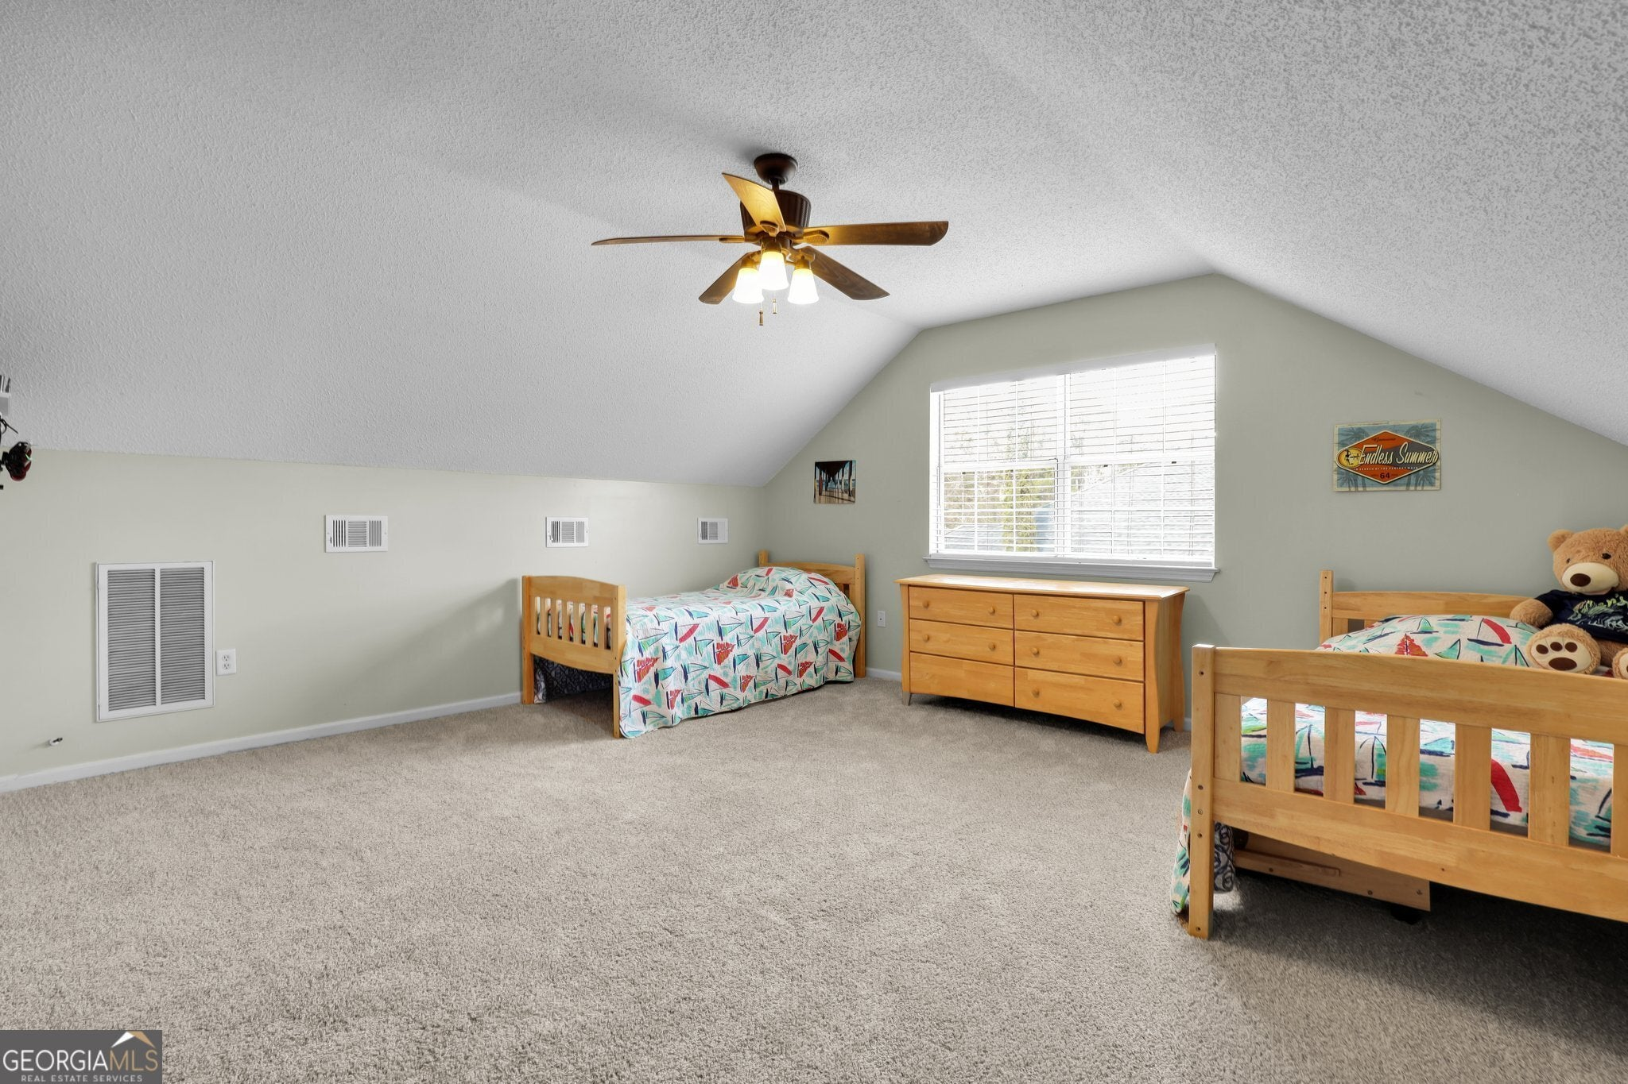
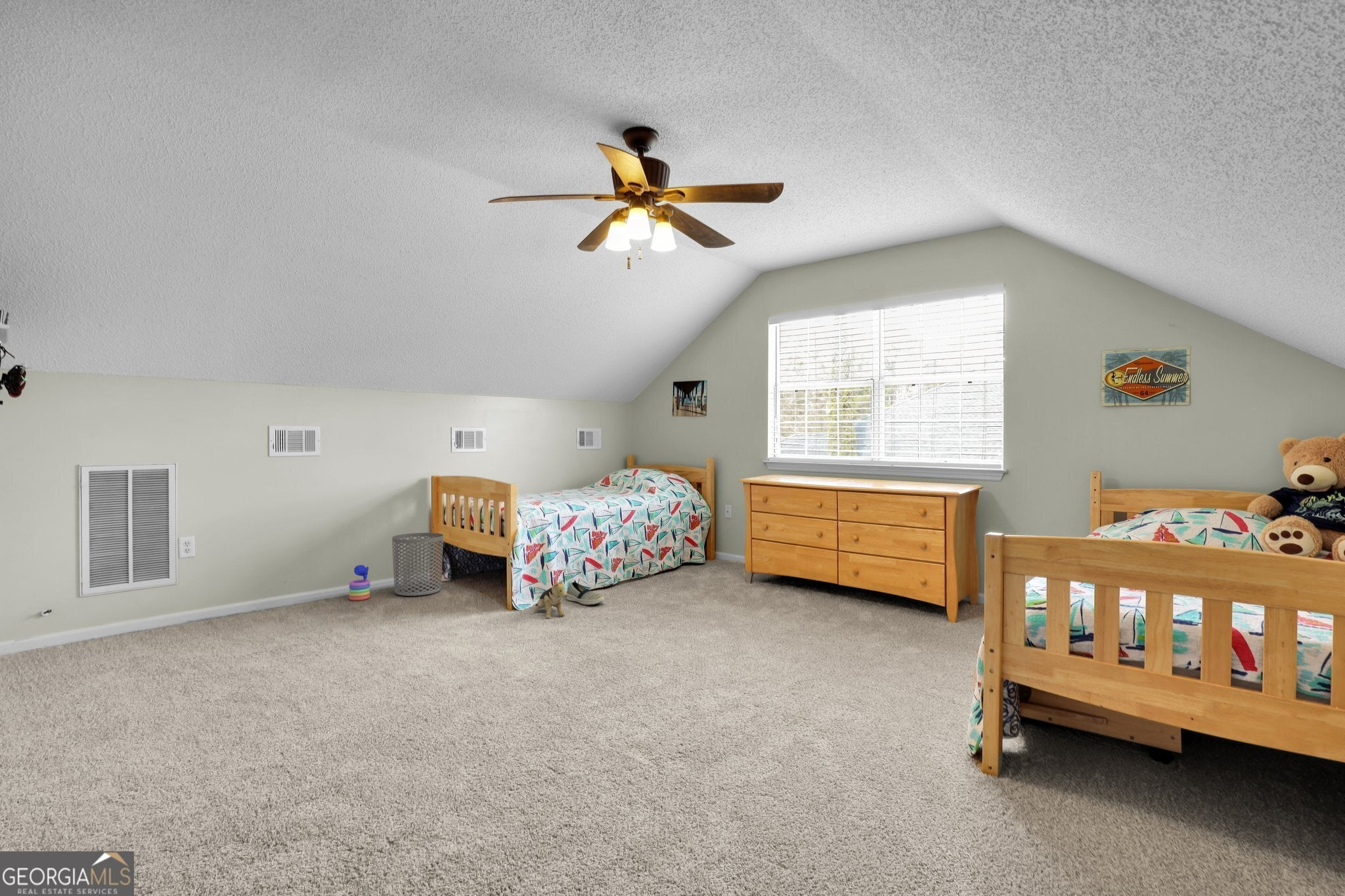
+ shoe [565,582,605,606]
+ waste bin [391,532,444,597]
+ stacking toy [349,565,370,601]
+ plush toy [534,578,567,618]
